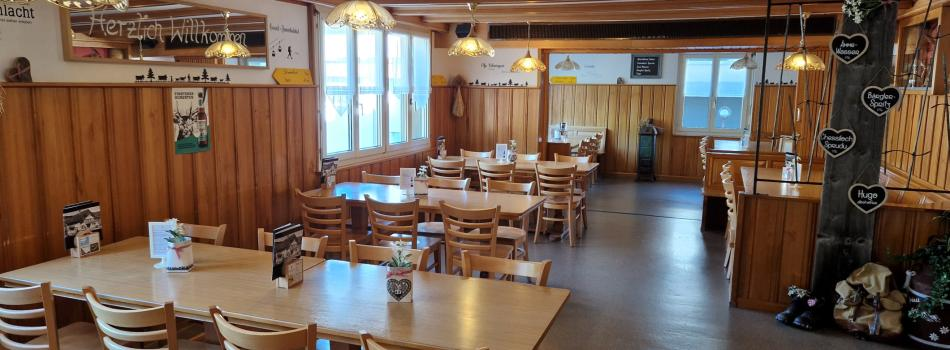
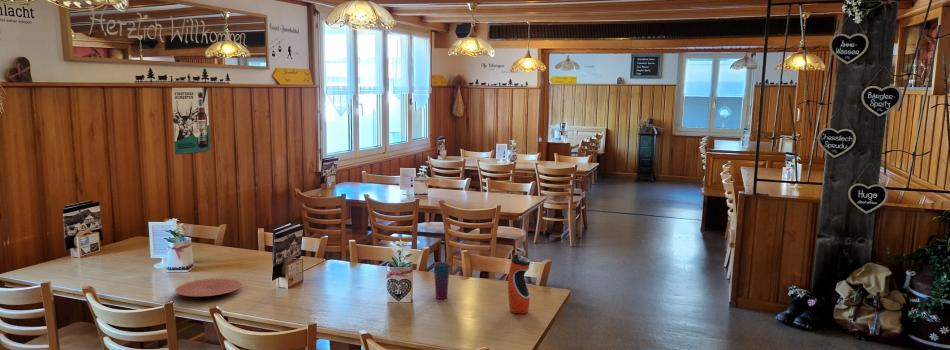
+ water bottle [507,250,531,315]
+ plate [174,277,243,297]
+ cup [433,261,451,300]
